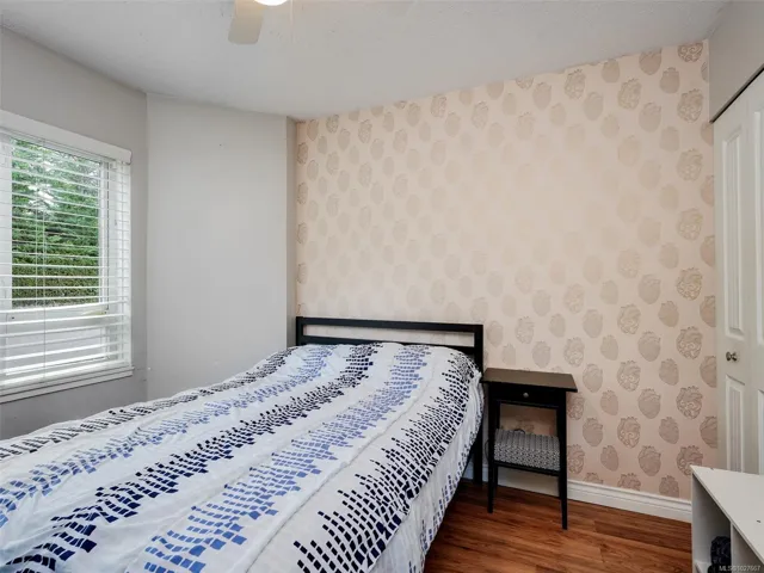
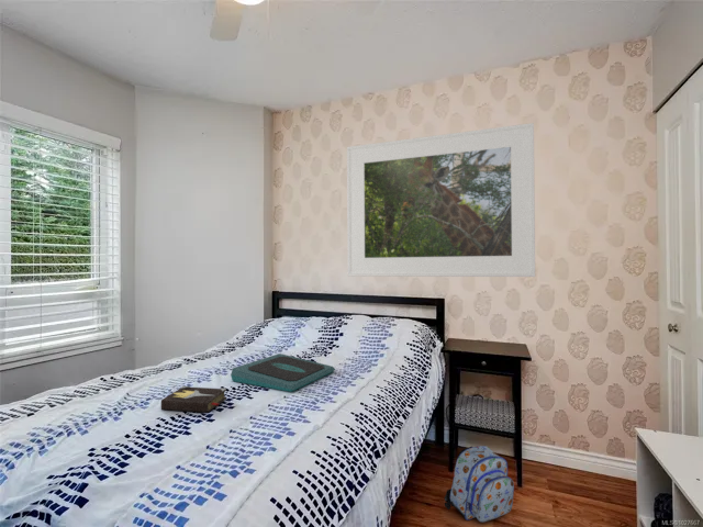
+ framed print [346,122,536,278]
+ hardback book [160,385,227,414]
+ backpack [444,445,515,523]
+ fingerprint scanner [230,352,336,393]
